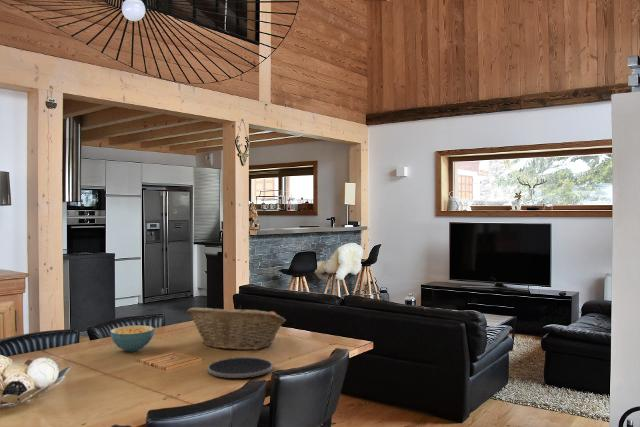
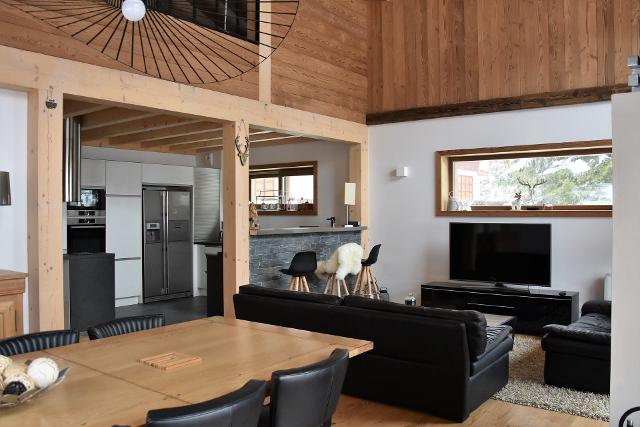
- fruit basket [186,305,287,351]
- plate [206,356,274,379]
- cereal bowl [109,324,155,353]
